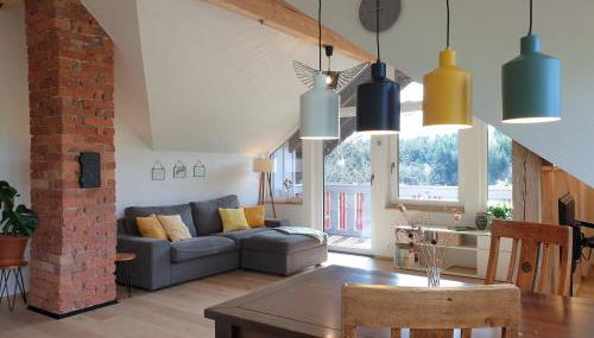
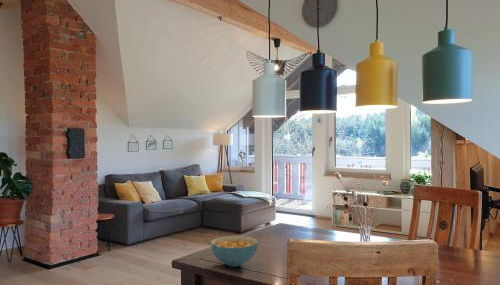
+ cereal bowl [210,235,259,268]
